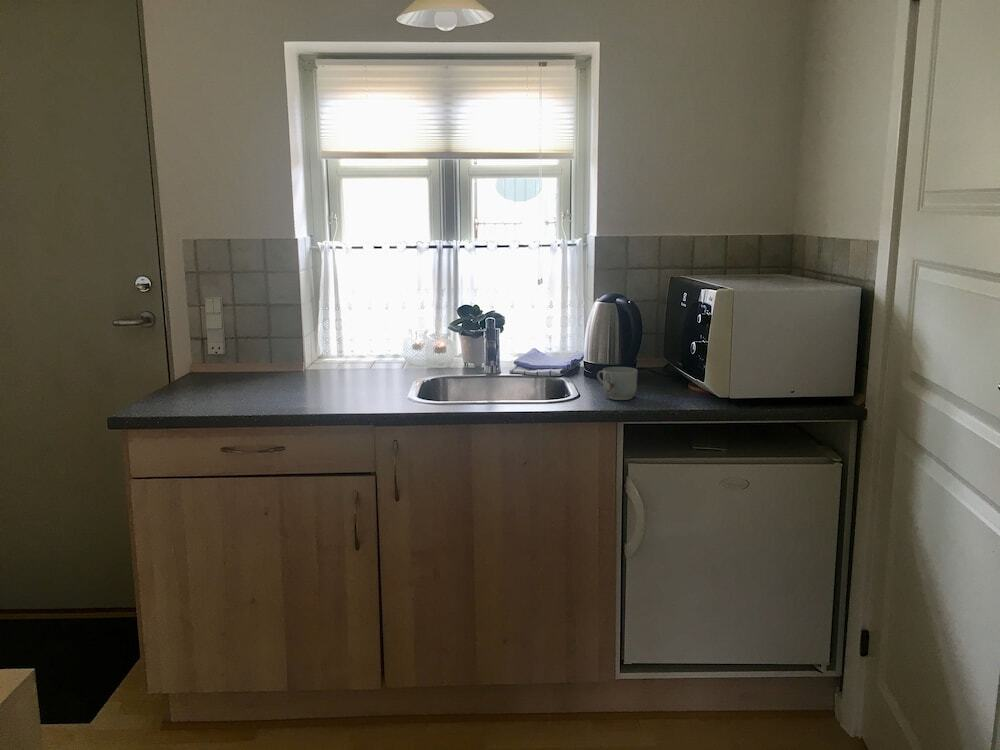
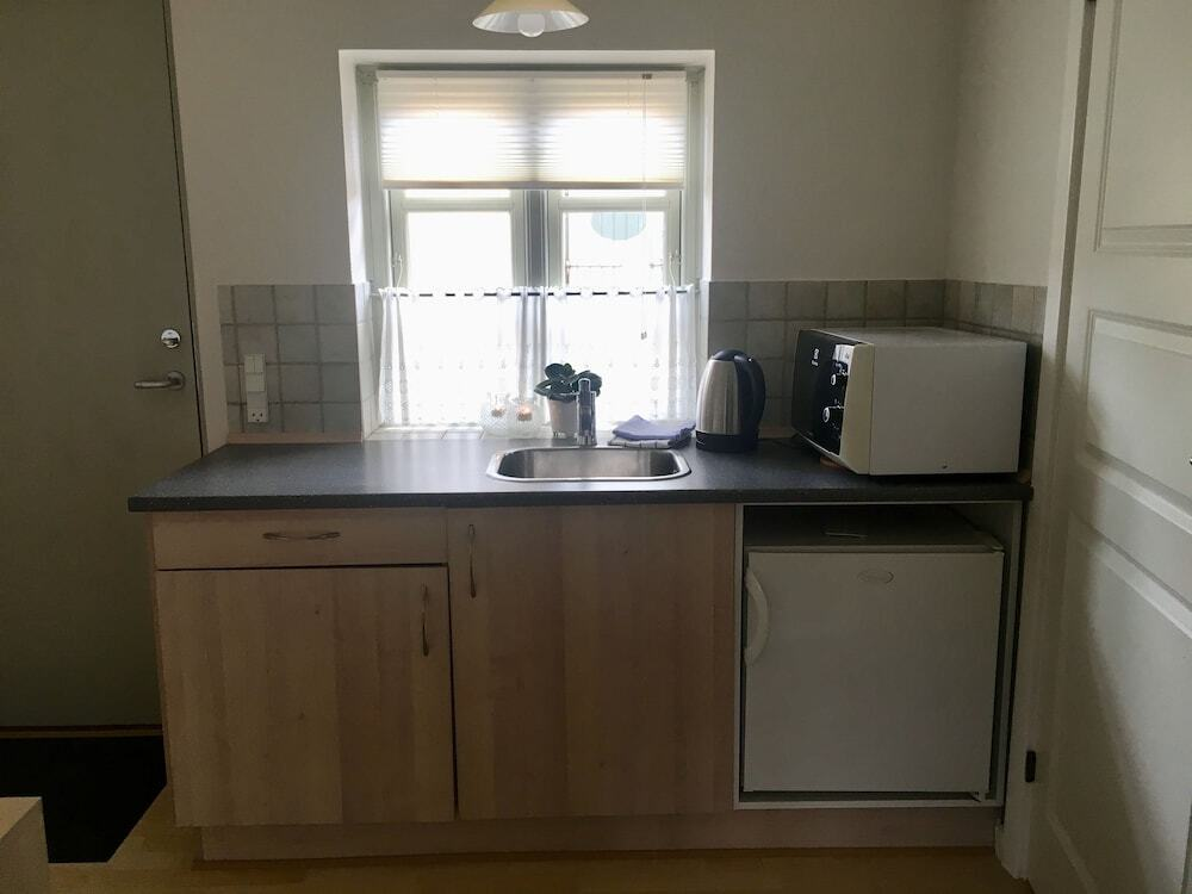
- mug [596,366,638,401]
